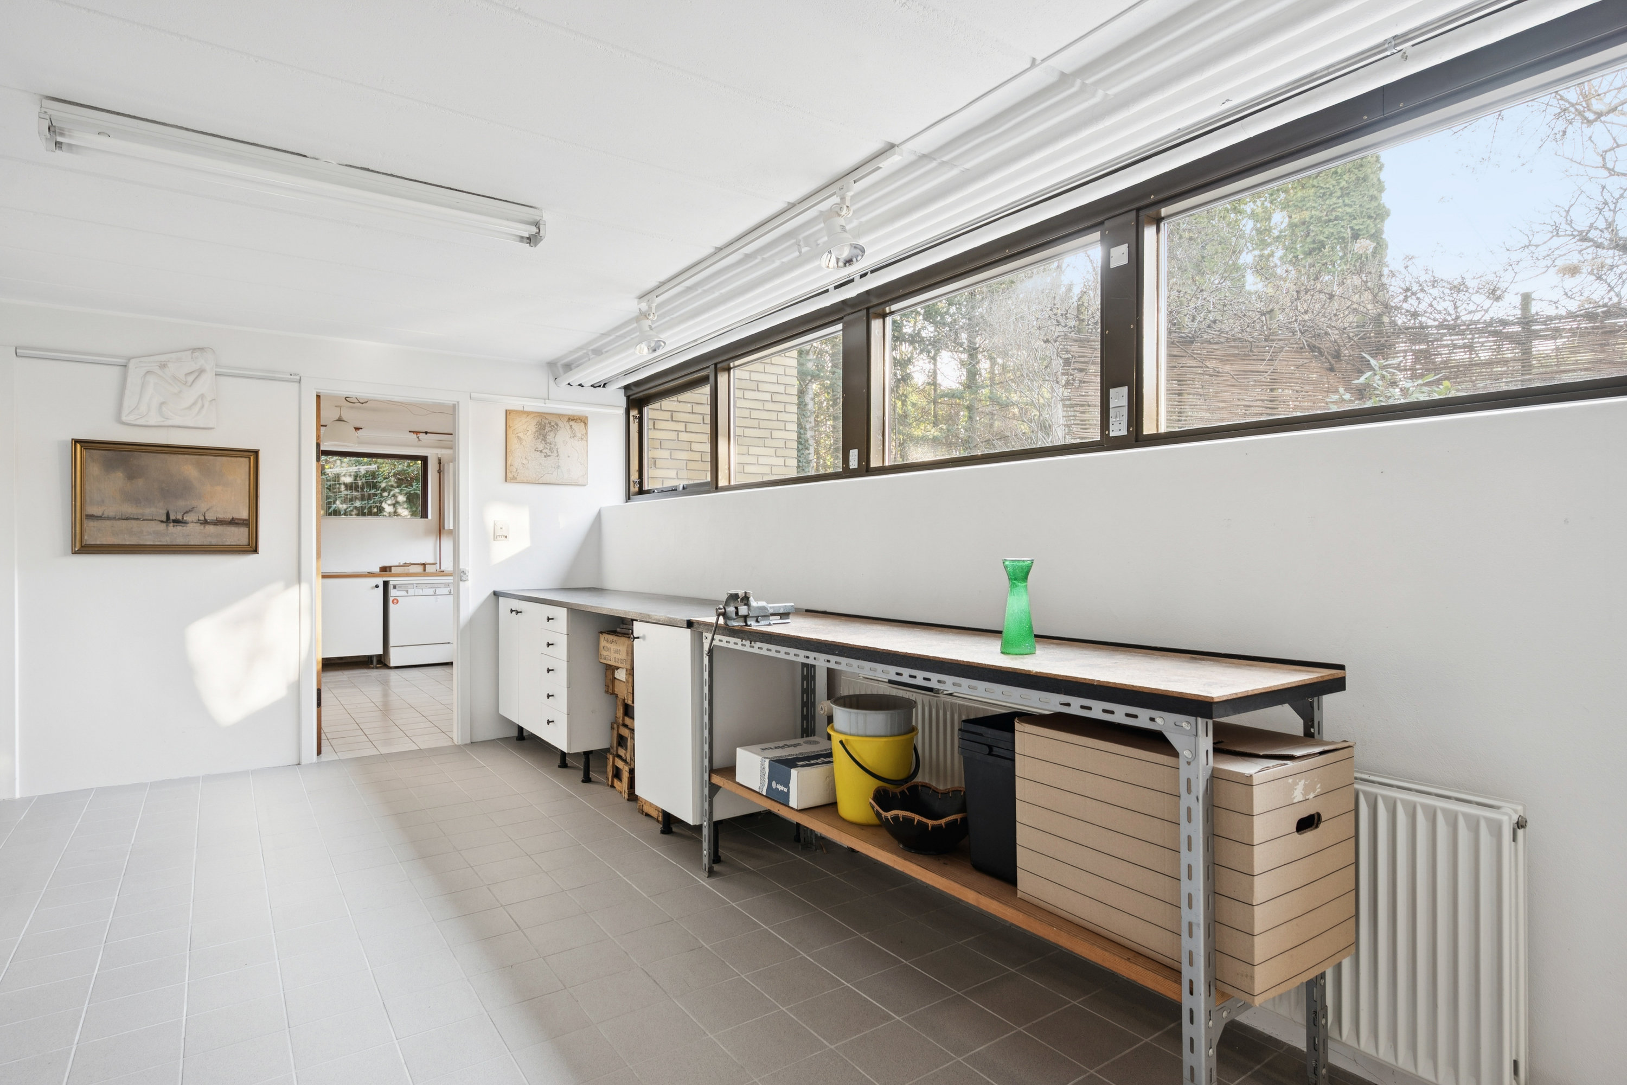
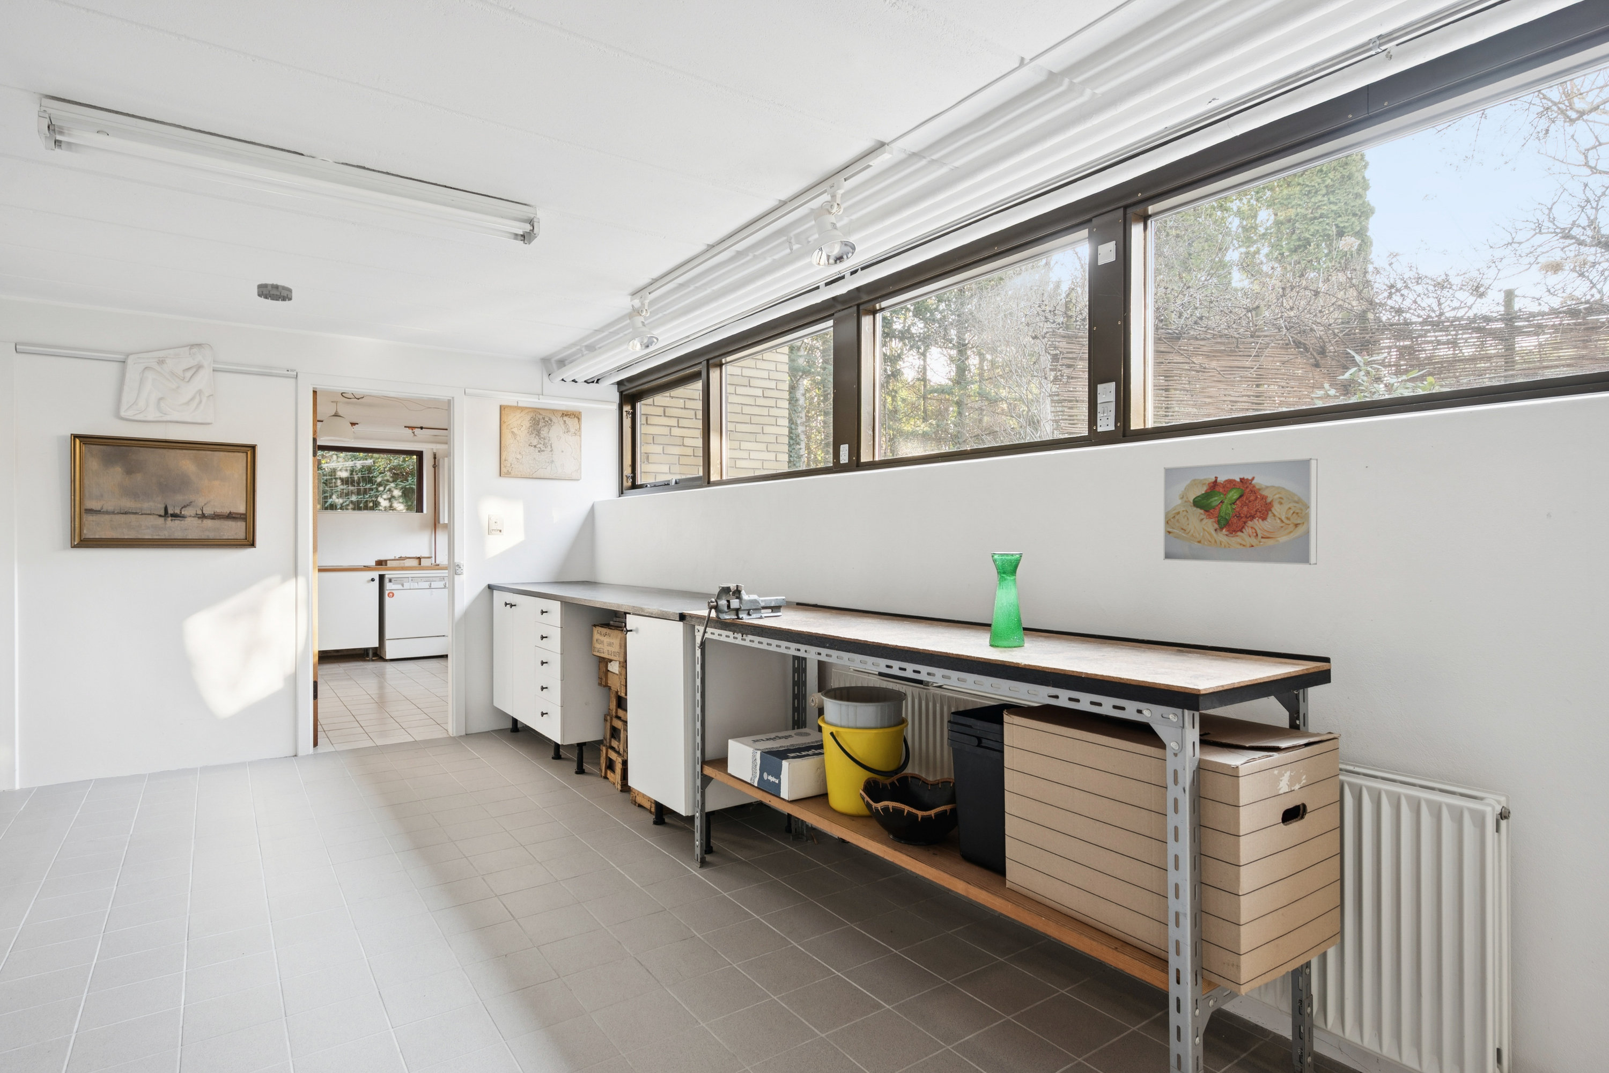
+ smoke detector [256,283,293,302]
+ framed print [1162,457,1318,565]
